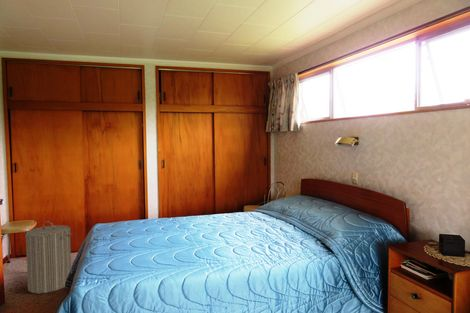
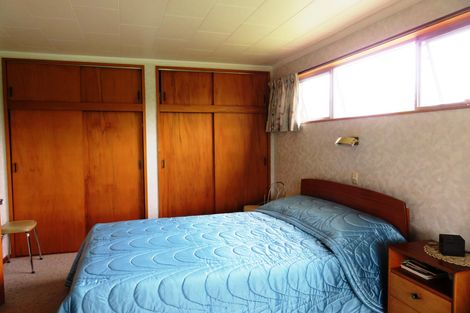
- laundry hamper [24,220,73,295]
